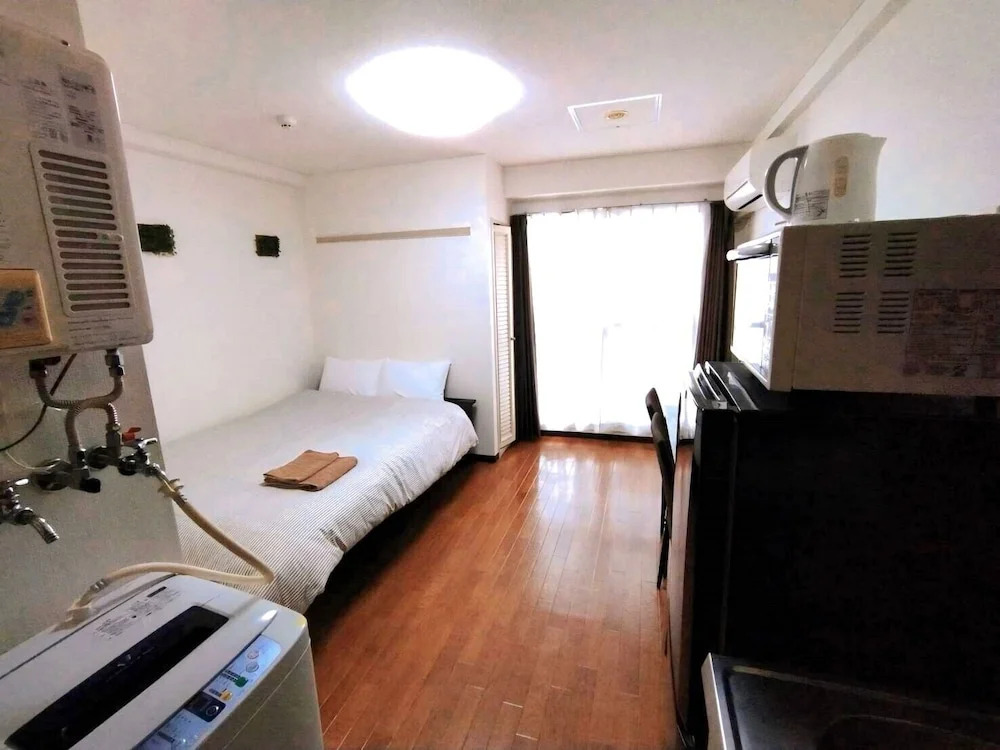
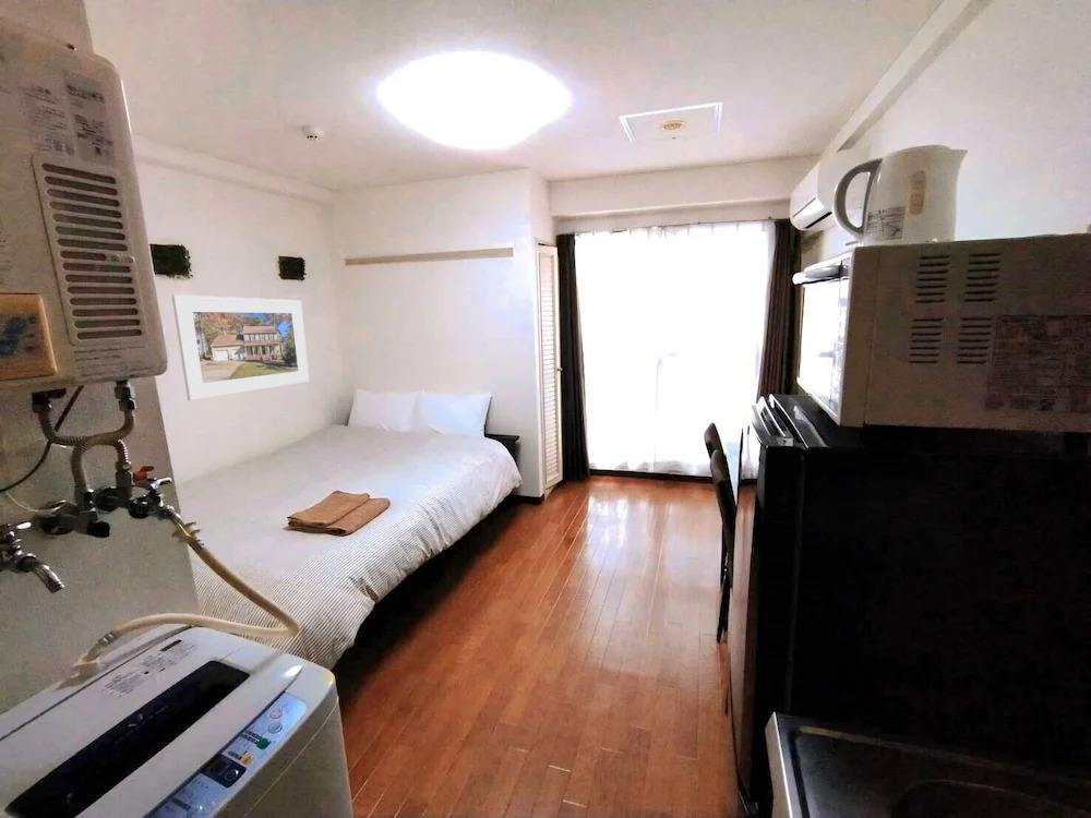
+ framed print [171,293,311,401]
